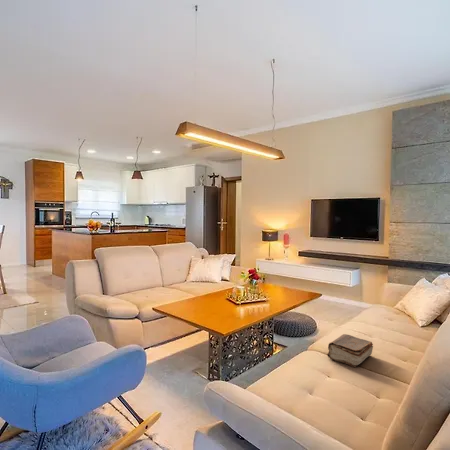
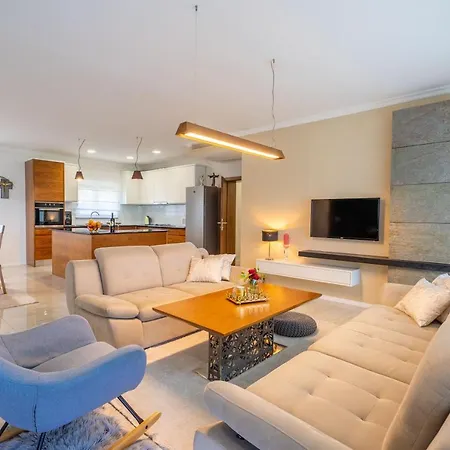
- book [326,333,374,368]
